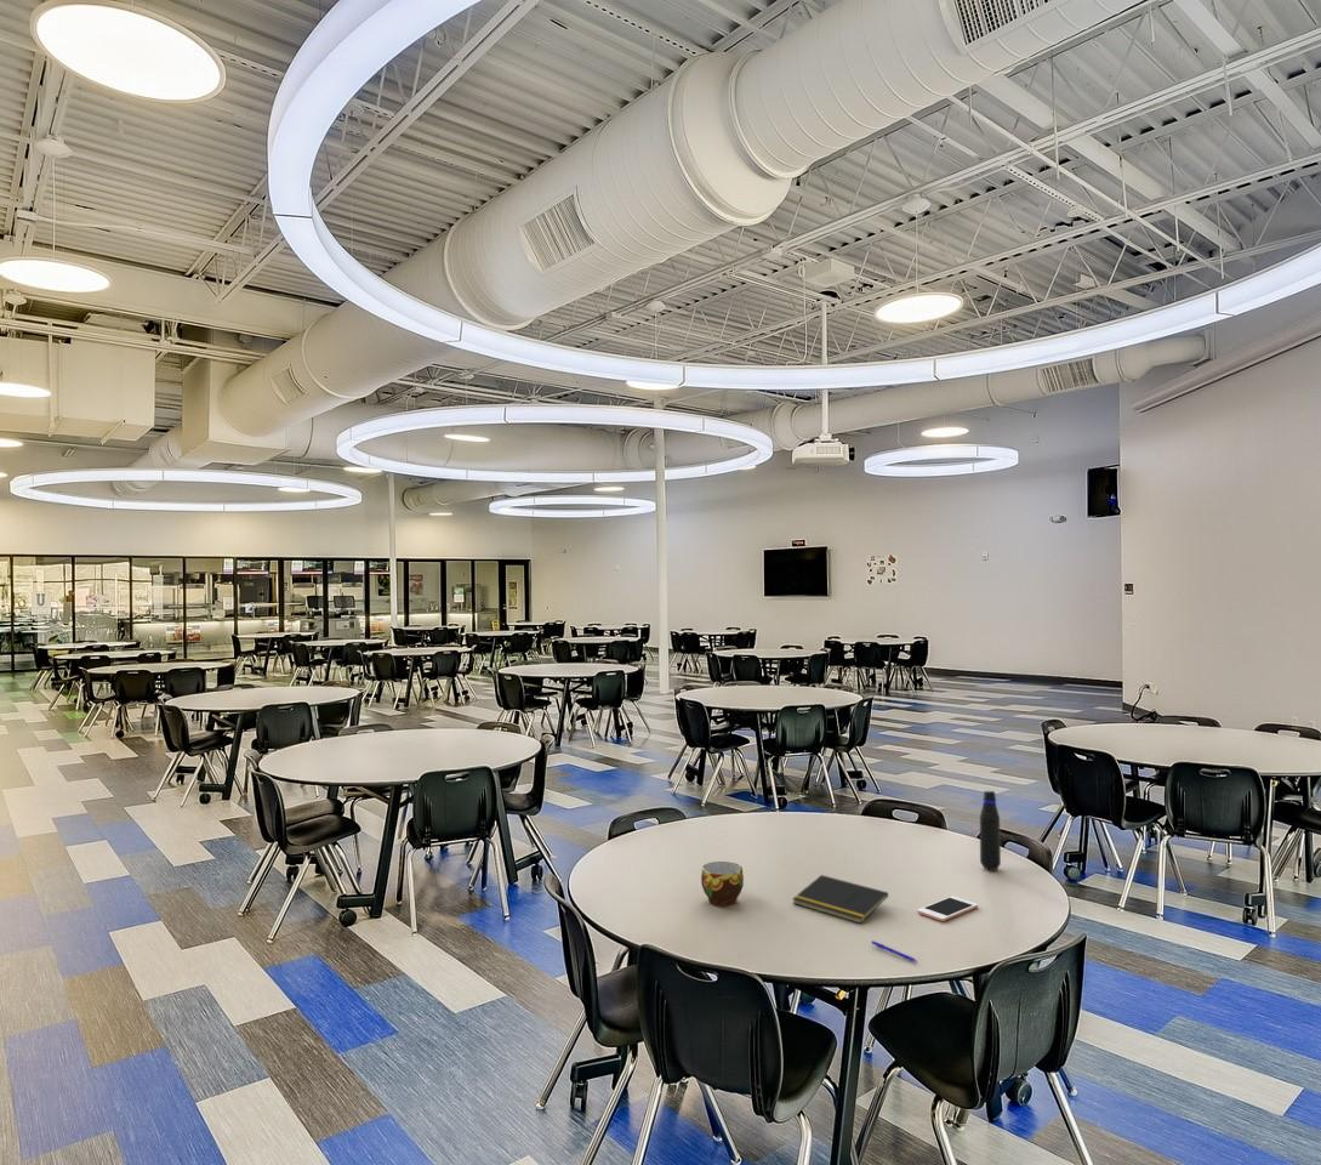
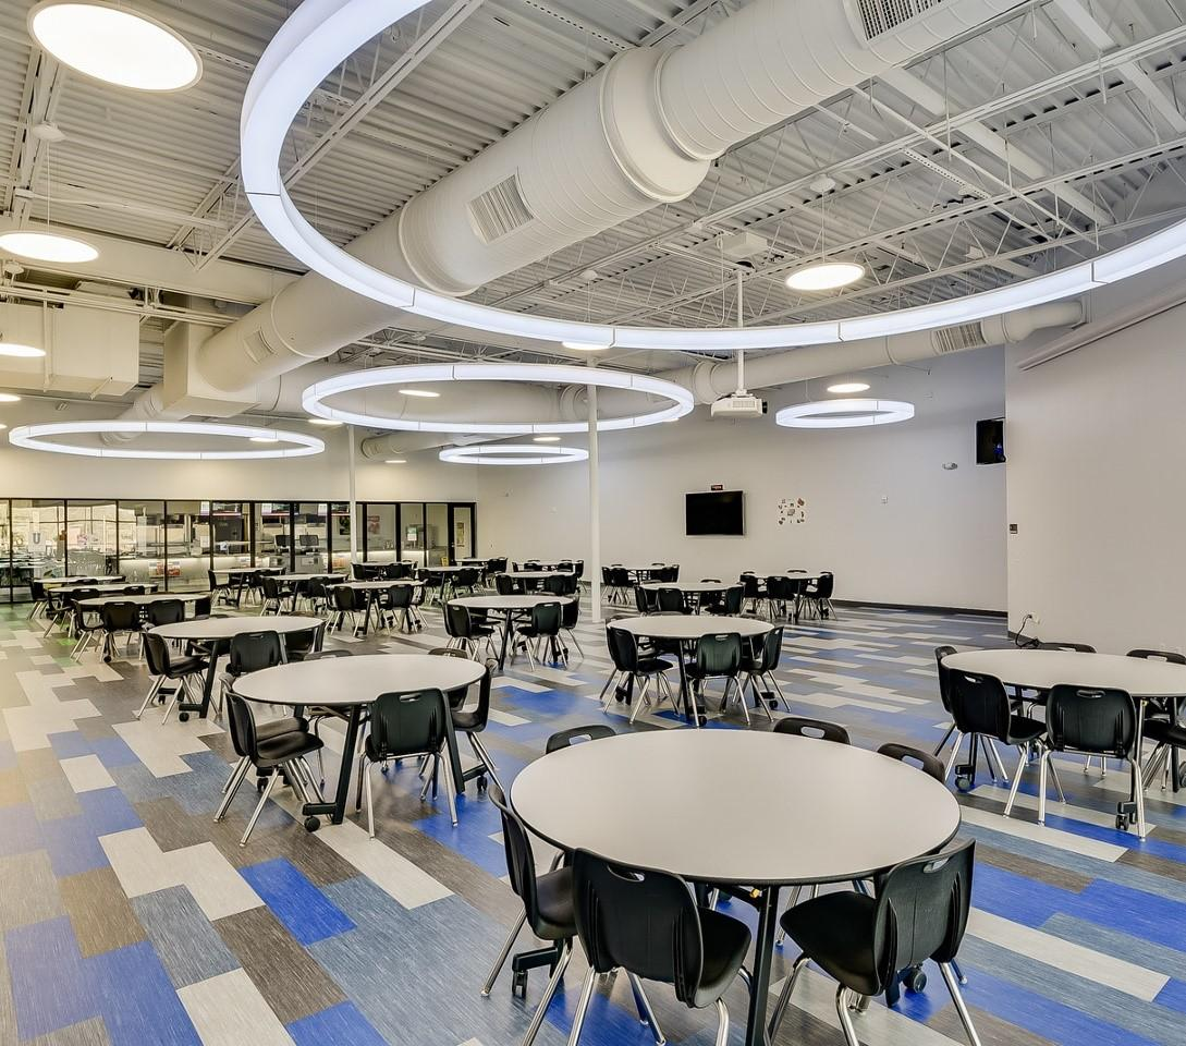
- water bottle [979,790,1002,871]
- cup [700,860,745,907]
- cell phone [916,896,979,922]
- pen [870,939,919,964]
- notepad [792,874,889,925]
